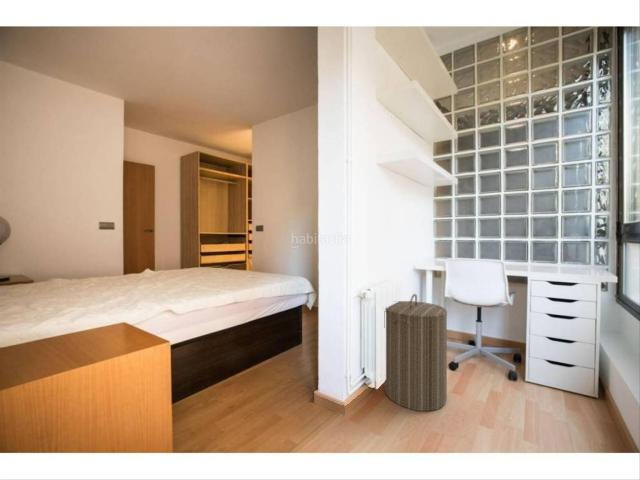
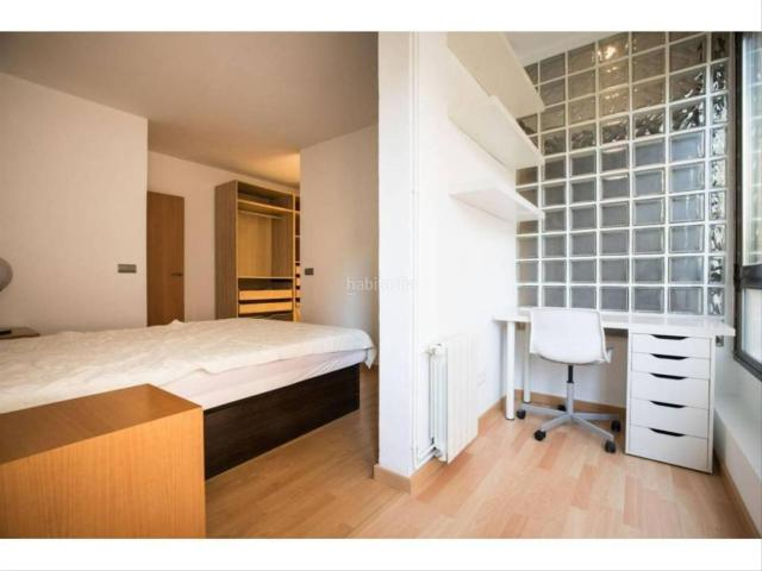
- laundry hamper [383,293,448,412]
